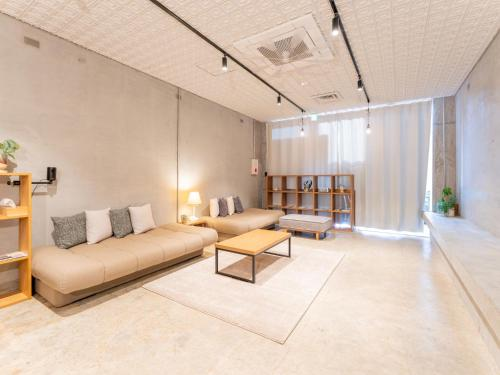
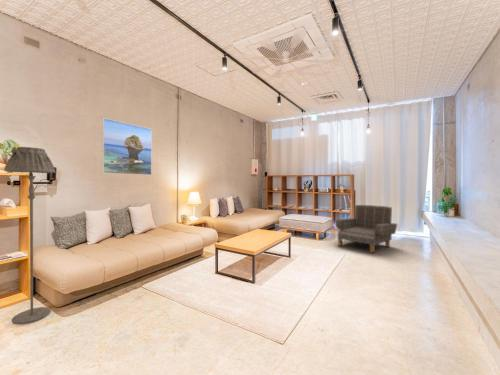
+ floor lamp [3,146,56,325]
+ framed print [102,117,153,176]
+ armchair [334,204,398,254]
